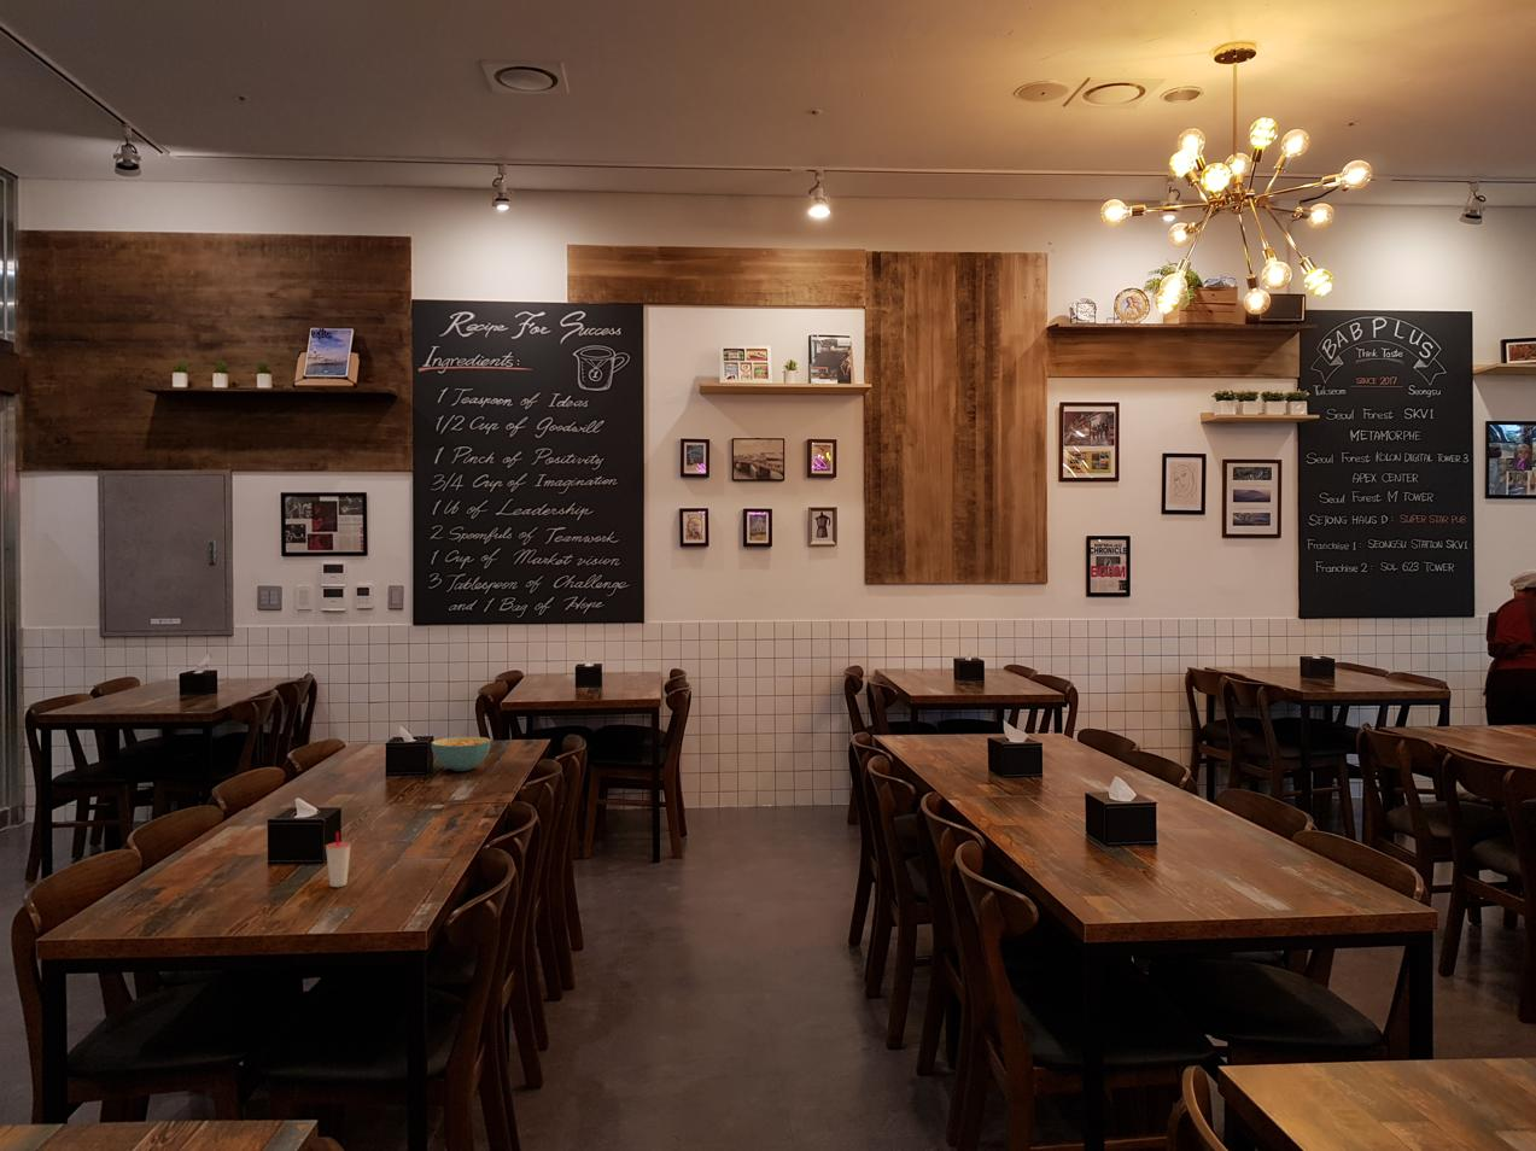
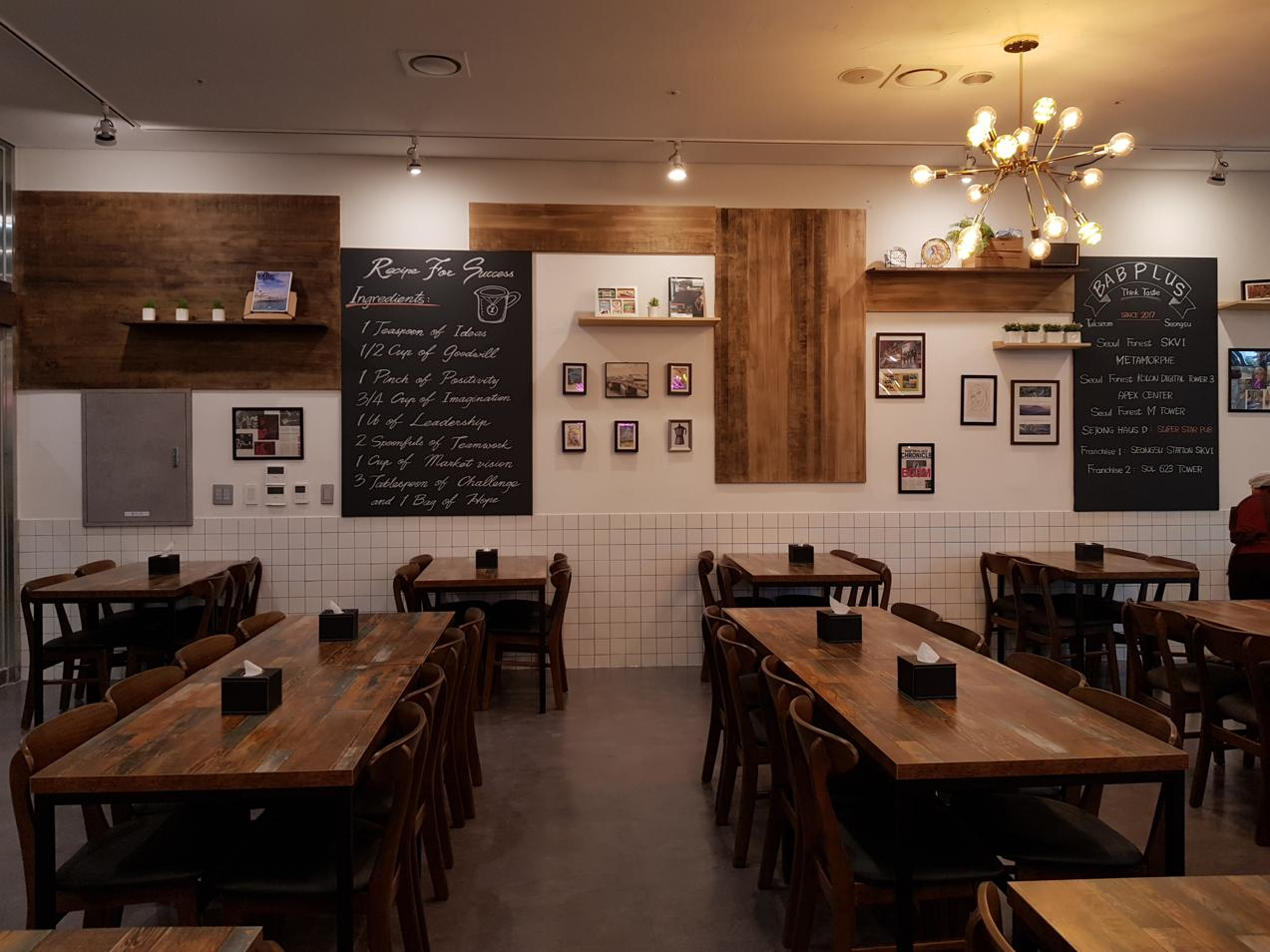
- cereal bowl [429,736,492,773]
- cup [324,831,352,887]
